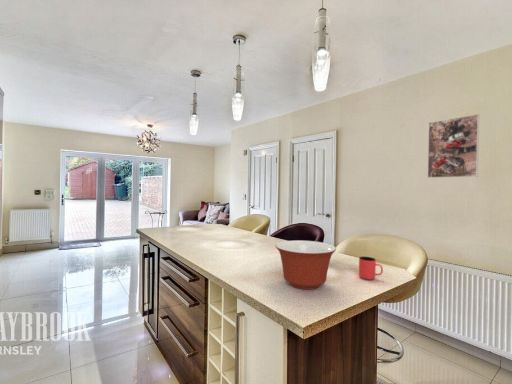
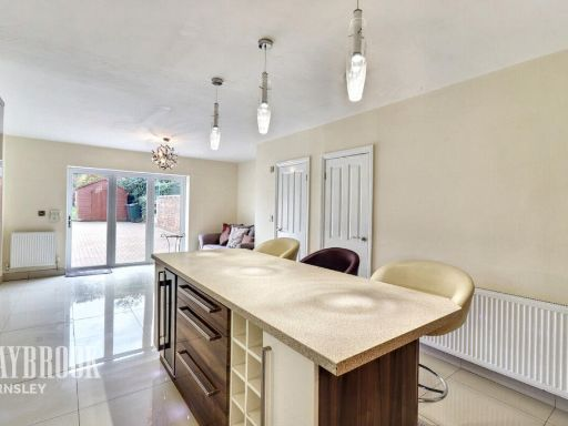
- mixing bowl [274,239,337,290]
- cup [358,256,384,281]
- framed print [427,113,480,179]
